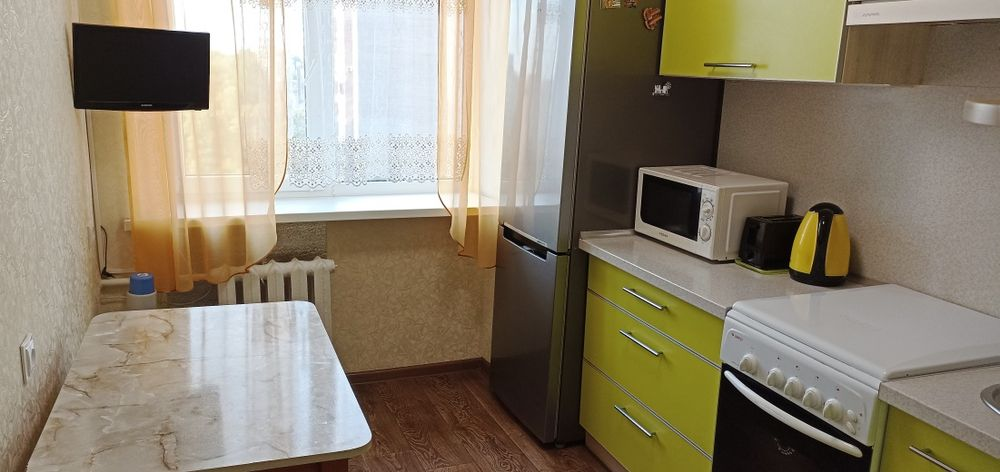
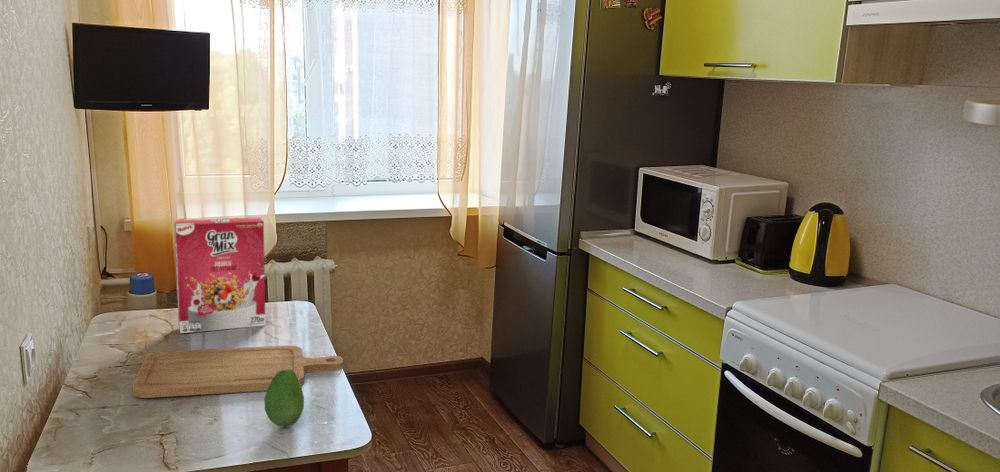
+ chopping board [132,345,344,399]
+ fruit [263,369,305,428]
+ cereal box [173,216,266,334]
